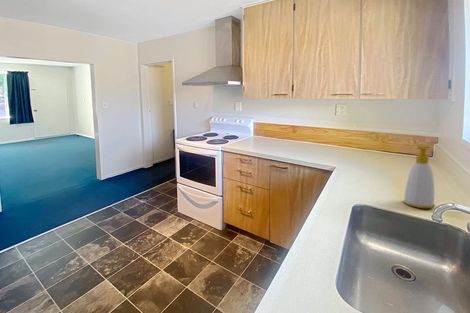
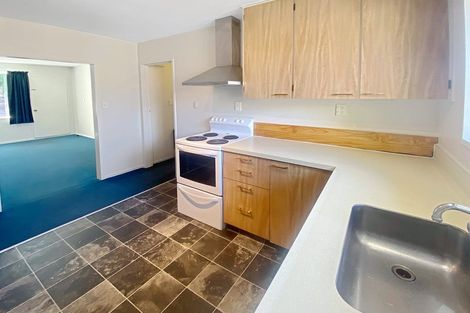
- soap bottle [402,144,436,209]
